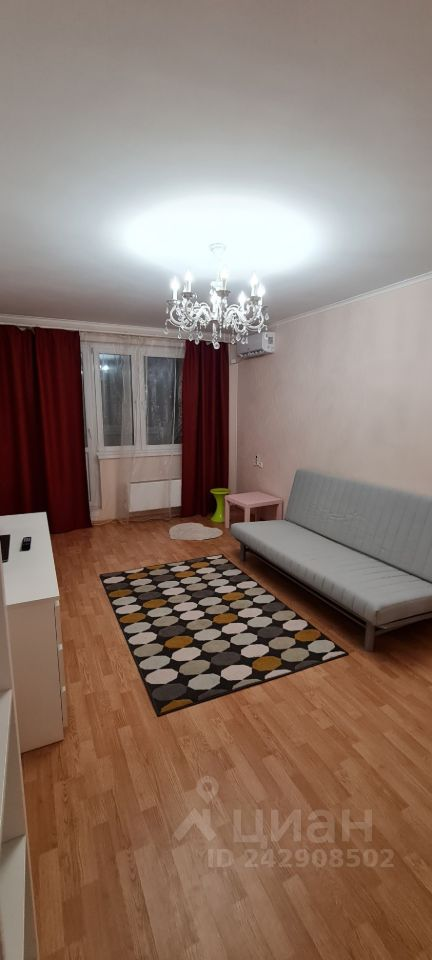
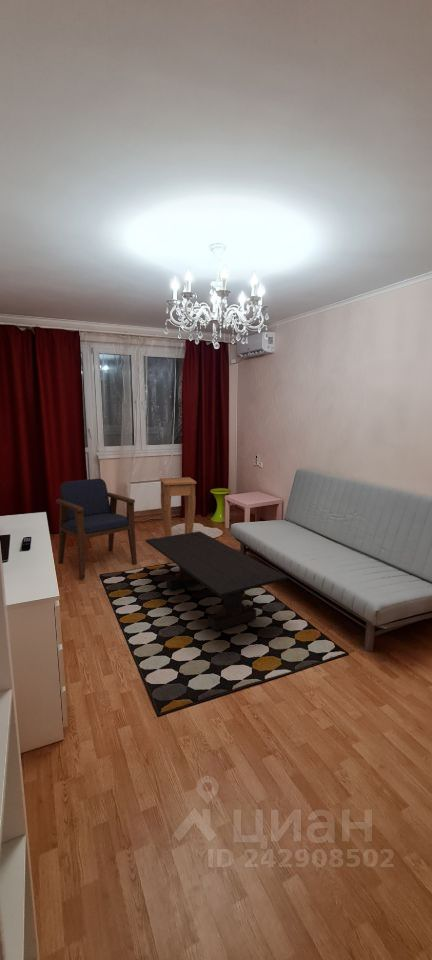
+ coffee table [145,530,288,632]
+ armchair [55,478,138,580]
+ side table [159,476,197,564]
